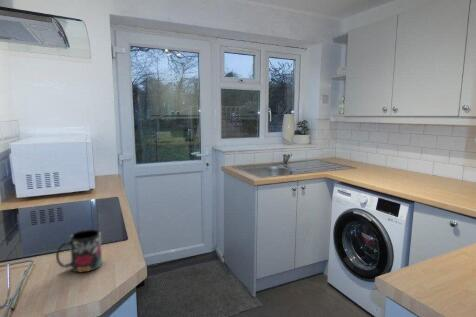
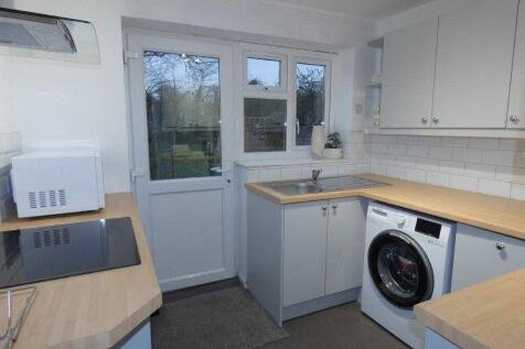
- mug [55,228,103,274]
